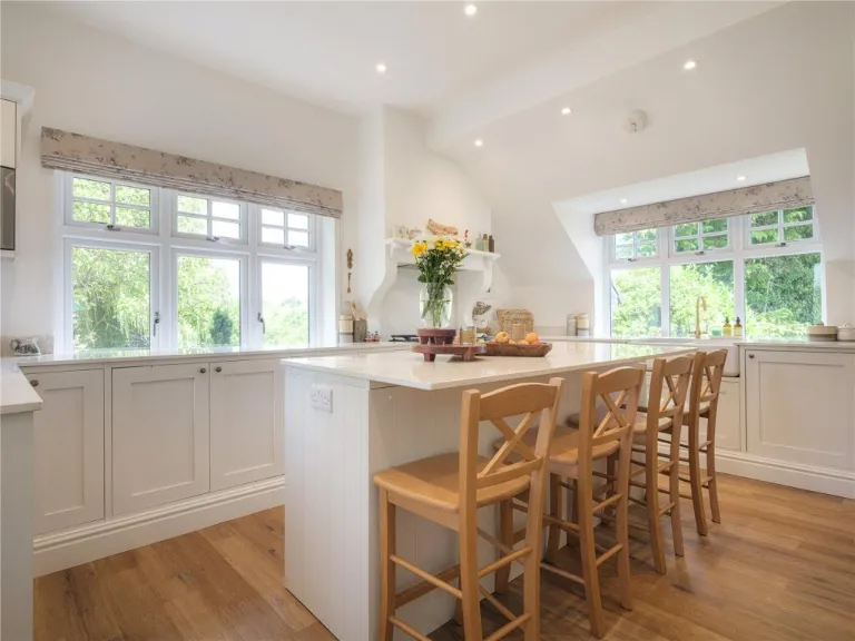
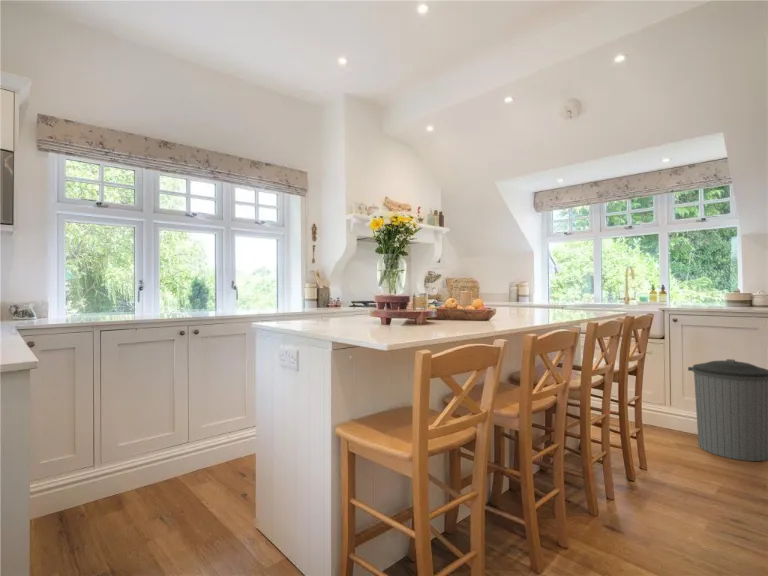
+ trash can [687,358,768,462]
